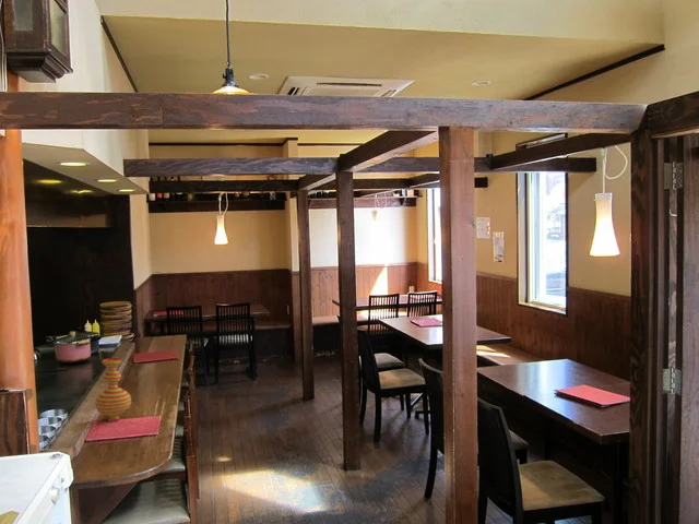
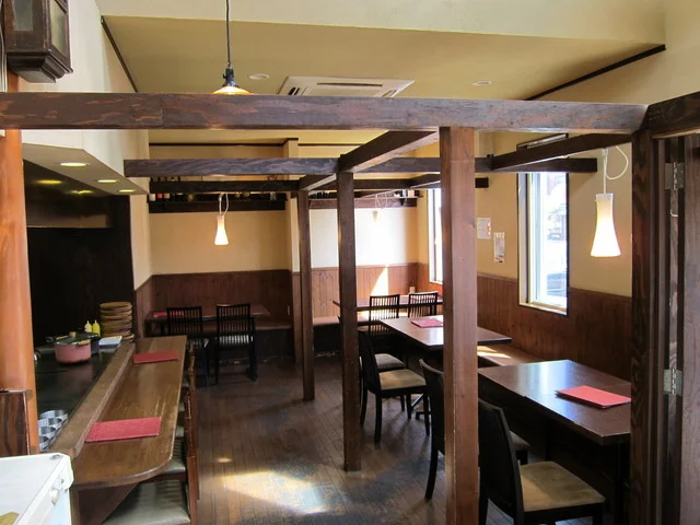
- vase [94,357,132,422]
